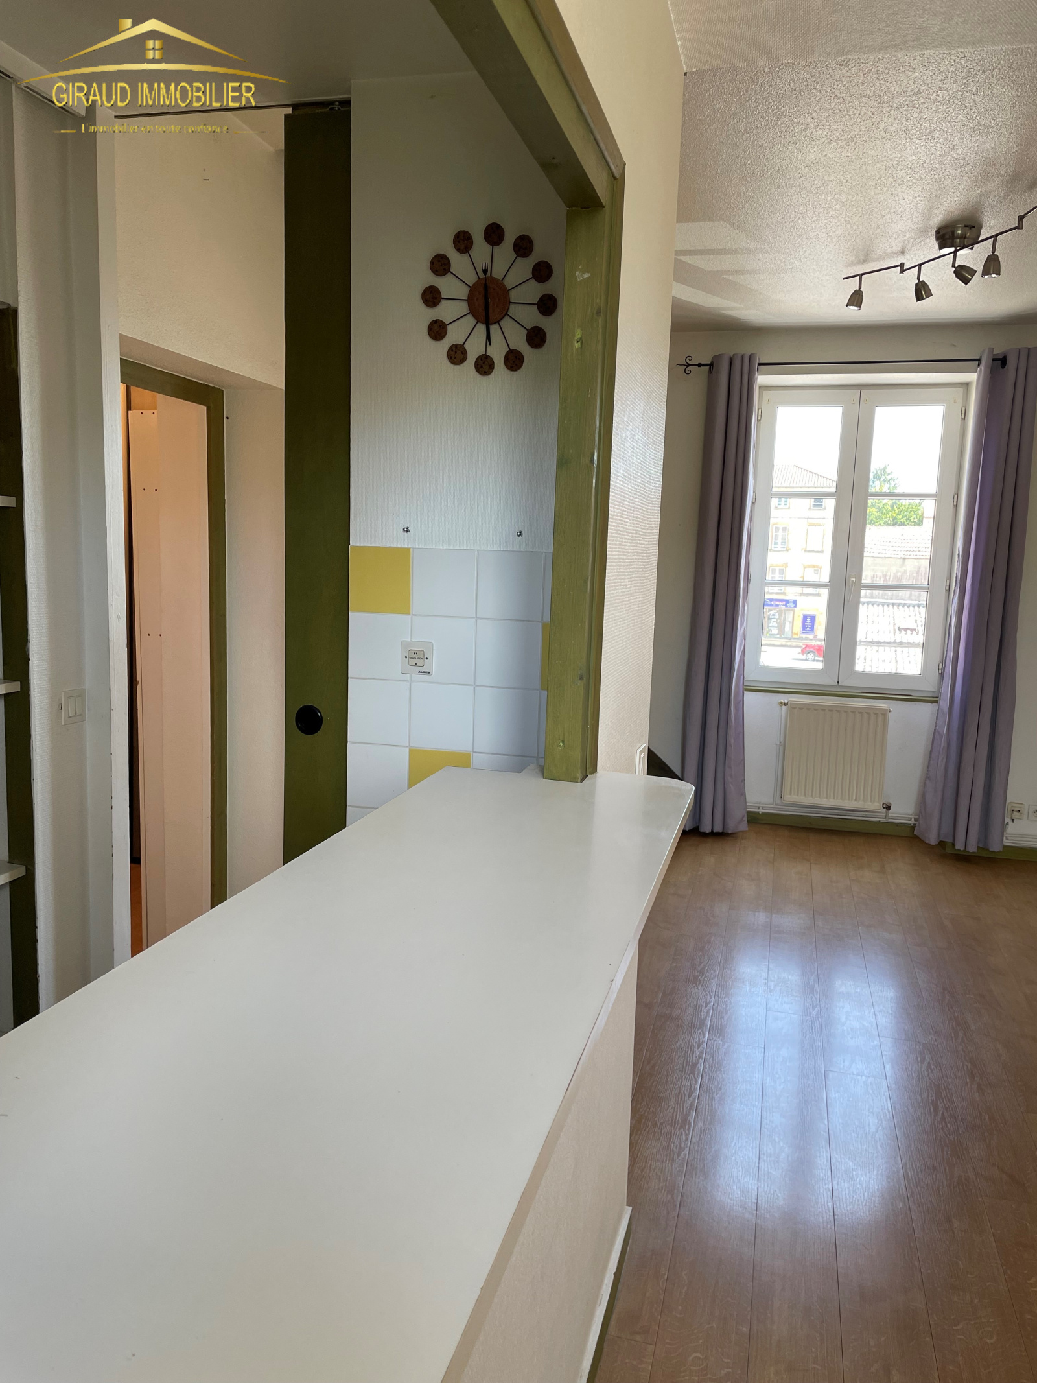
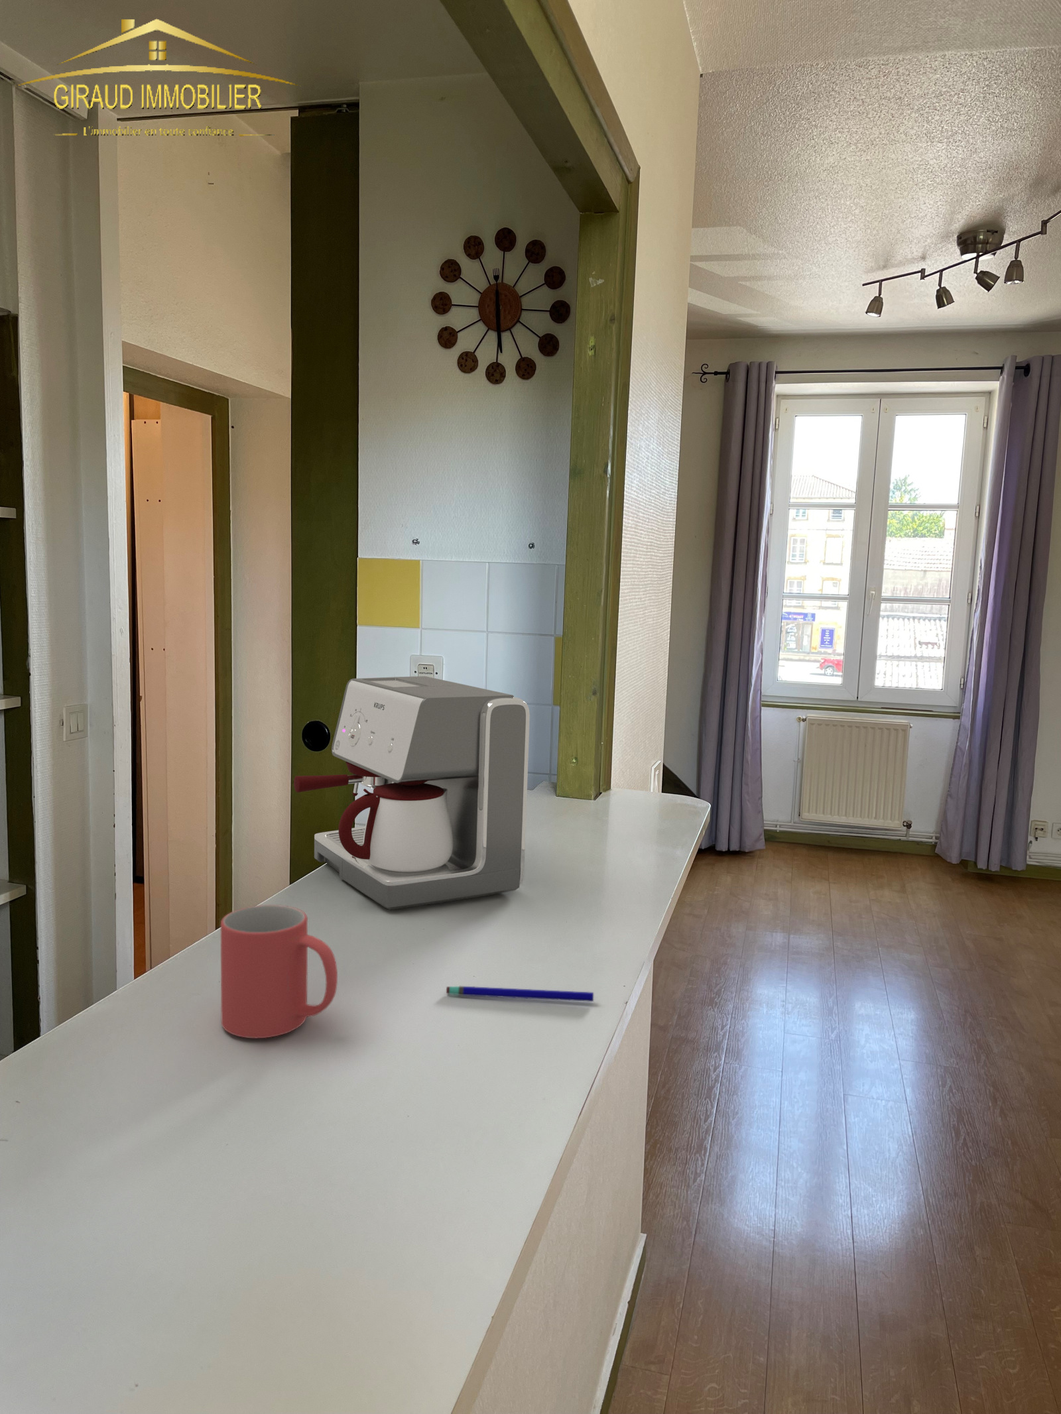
+ pen [446,986,594,1003]
+ coffee maker [293,675,530,910]
+ mug [221,904,338,1038]
